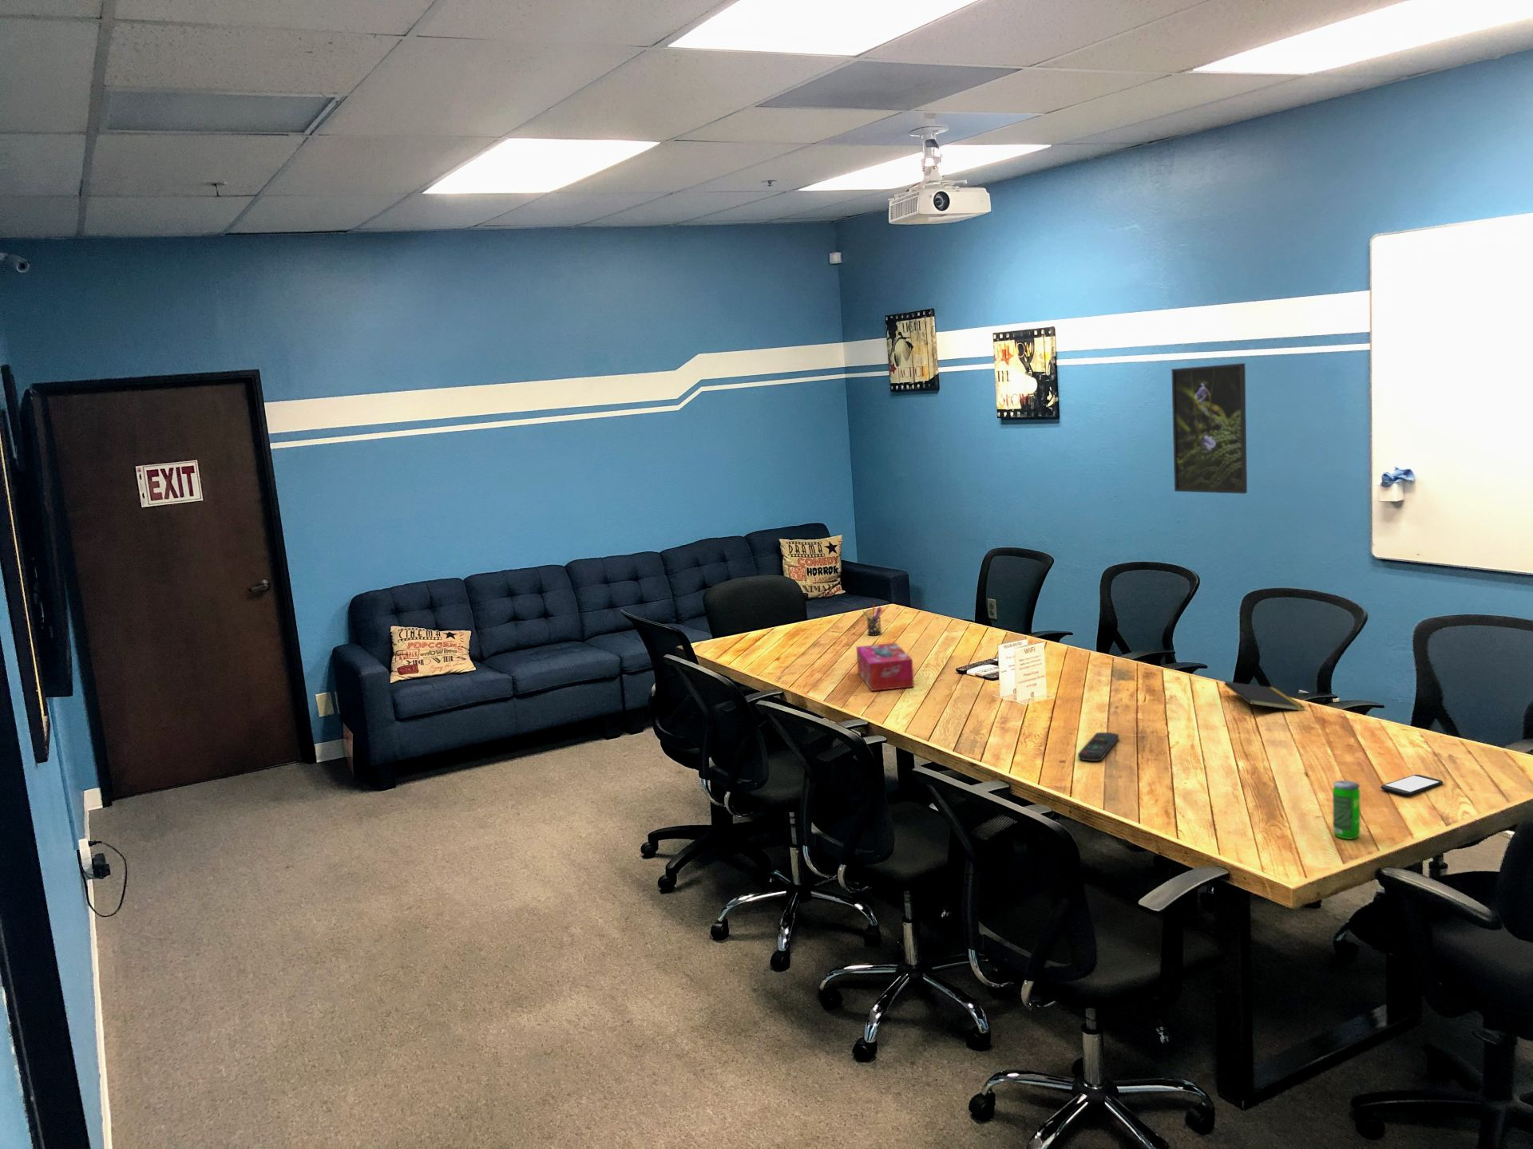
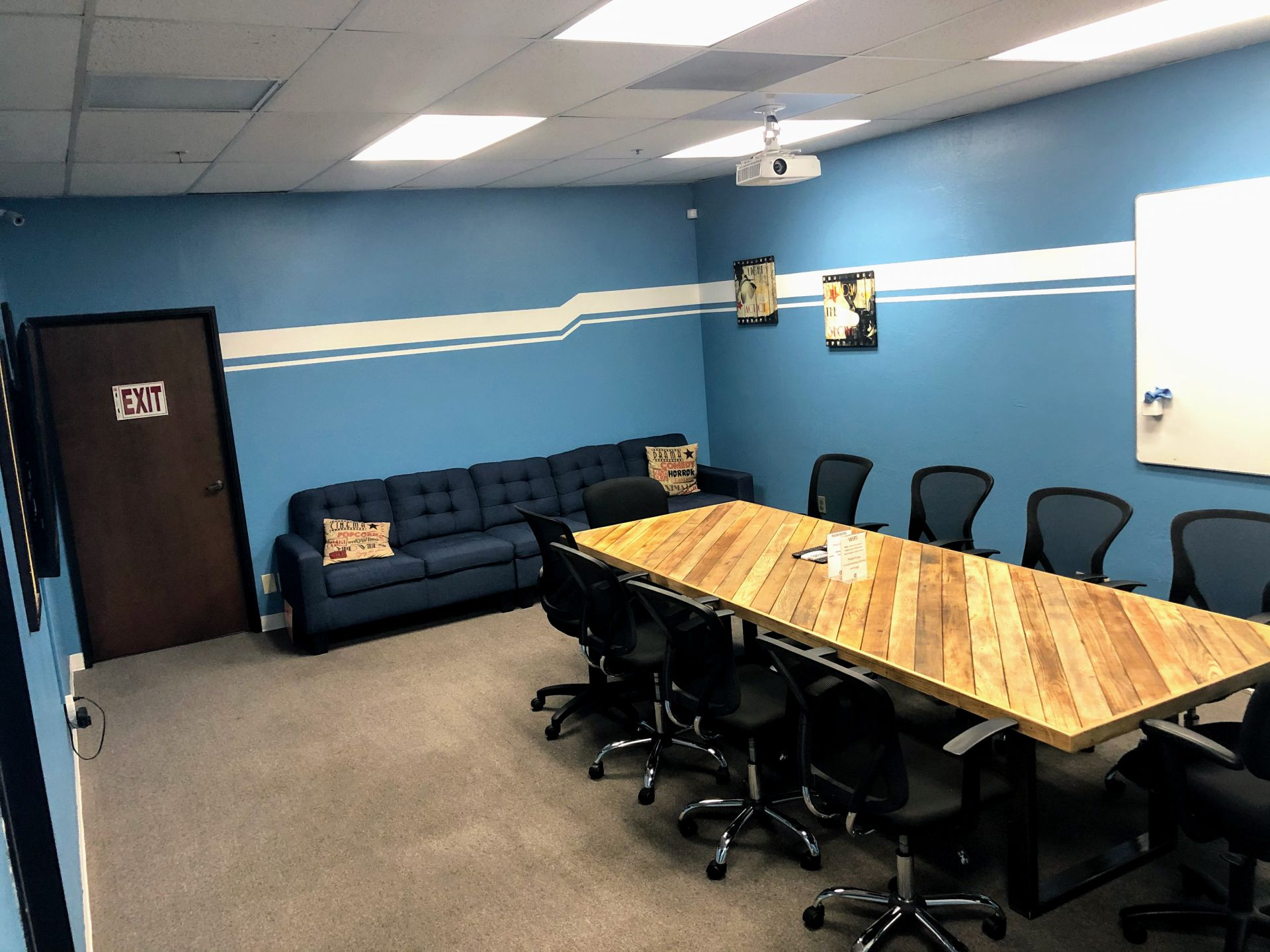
- smartphone [1380,774,1444,797]
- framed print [1171,362,1248,495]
- beverage can [1331,780,1360,840]
- pen holder [862,603,882,637]
- tissue box [855,642,915,692]
- remote control [1077,731,1119,762]
- notepad [1223,681,1306,716]
